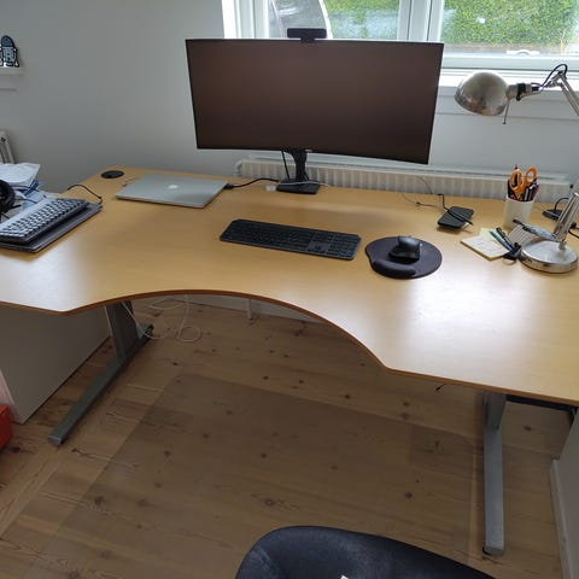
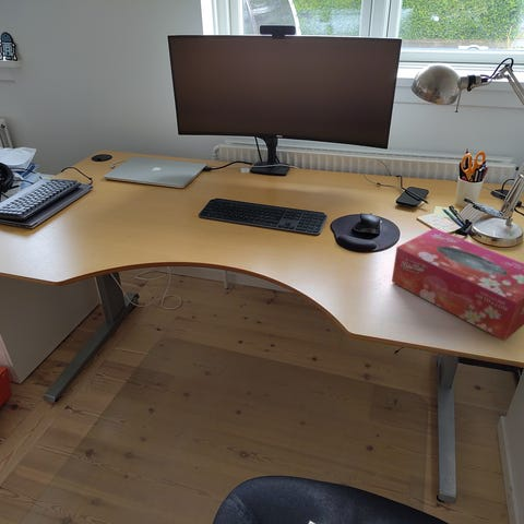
+ tissue box [391,227,524,342]
